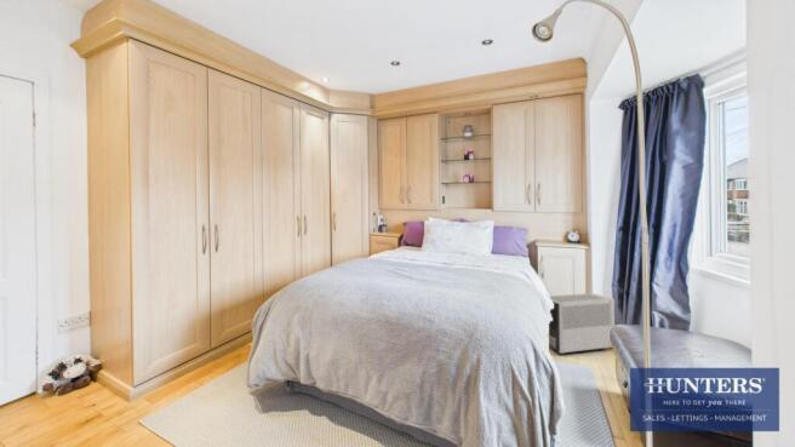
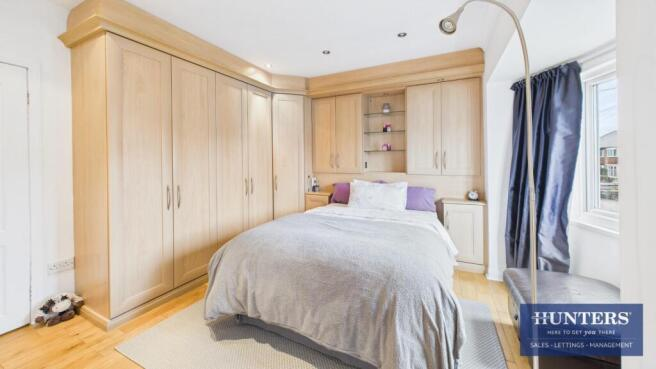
- air purifier [548,292,616,356]
